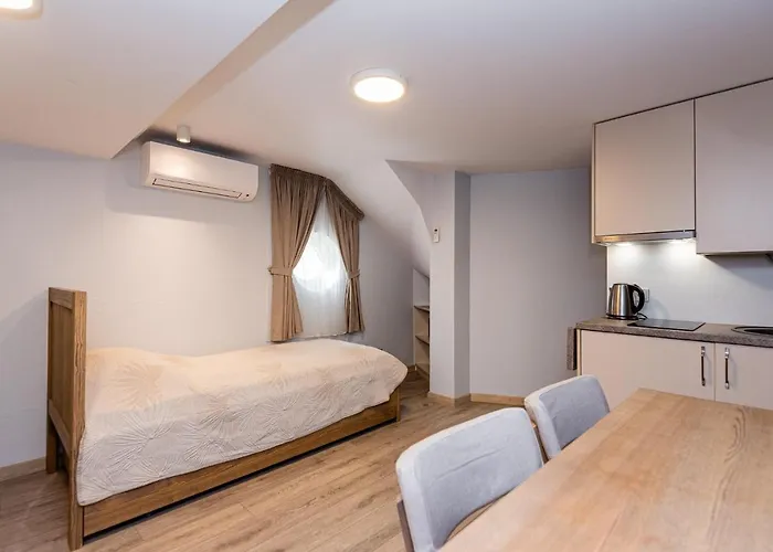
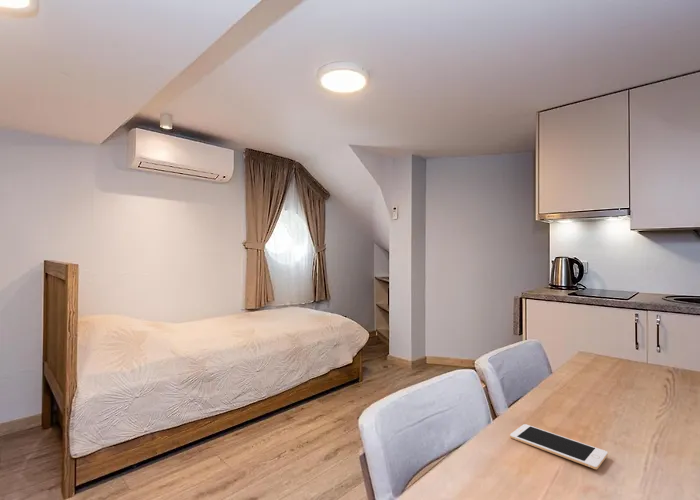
+ cell phone [509,423,609,470]
